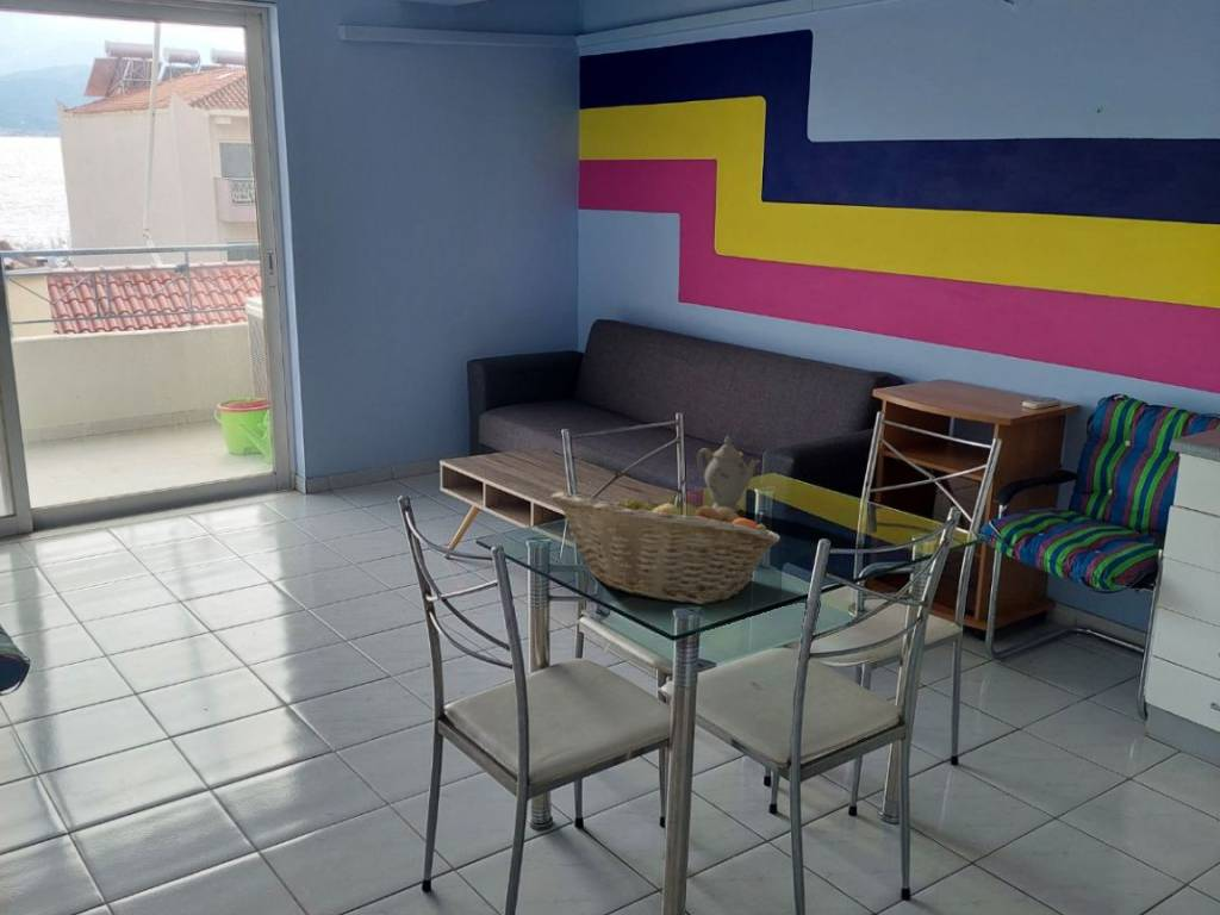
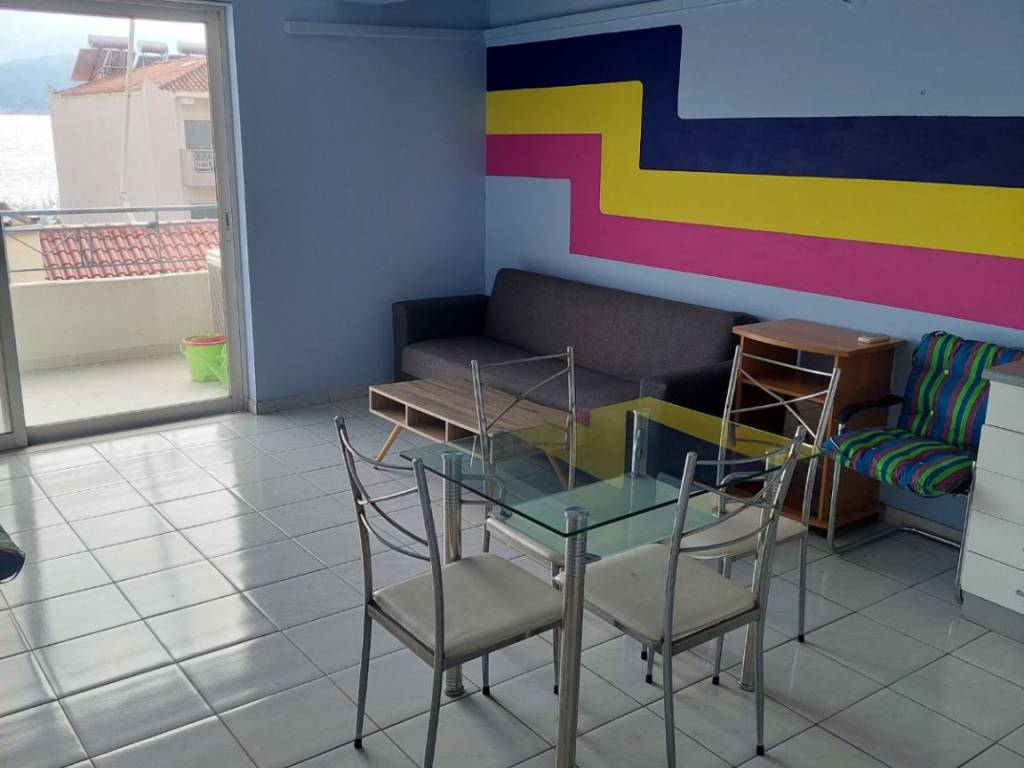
- chinaware [696,435,760,513]
- fruit basket [550,490,782,605]
